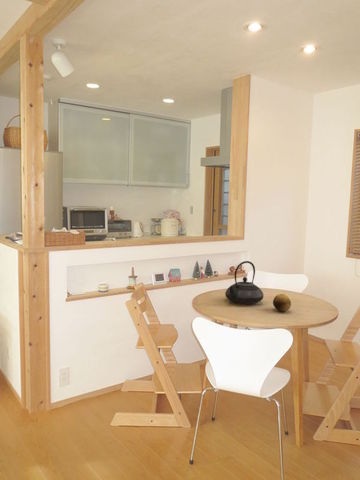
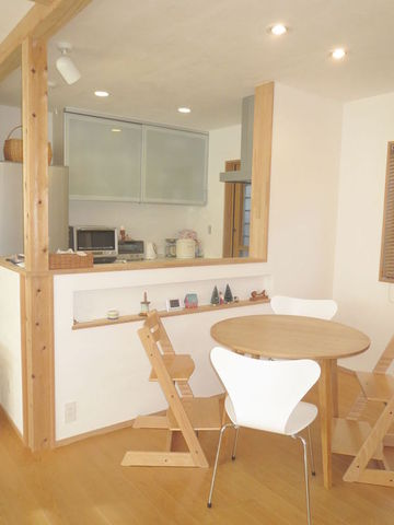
- fruit [272,293,292,312]
- teapot [224,260,264,305]
